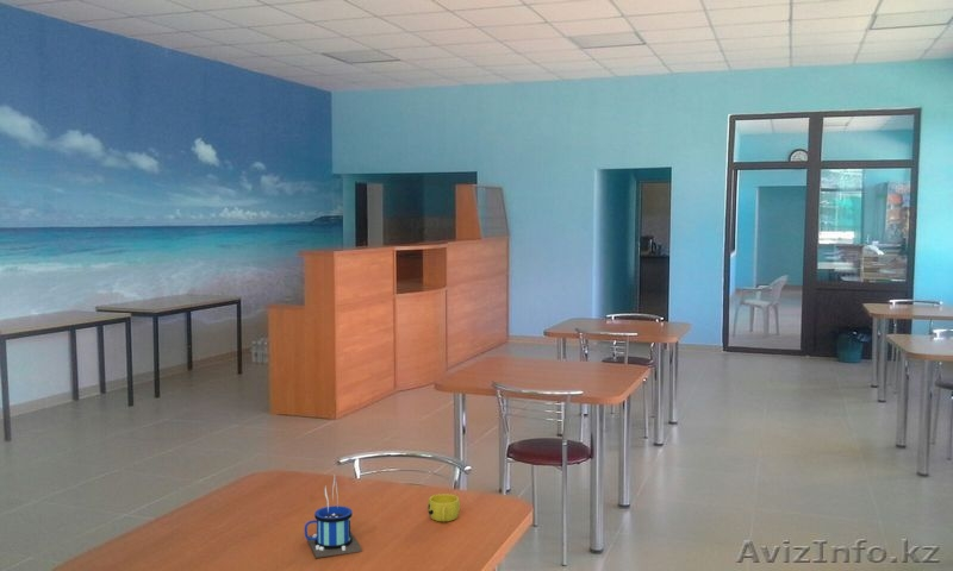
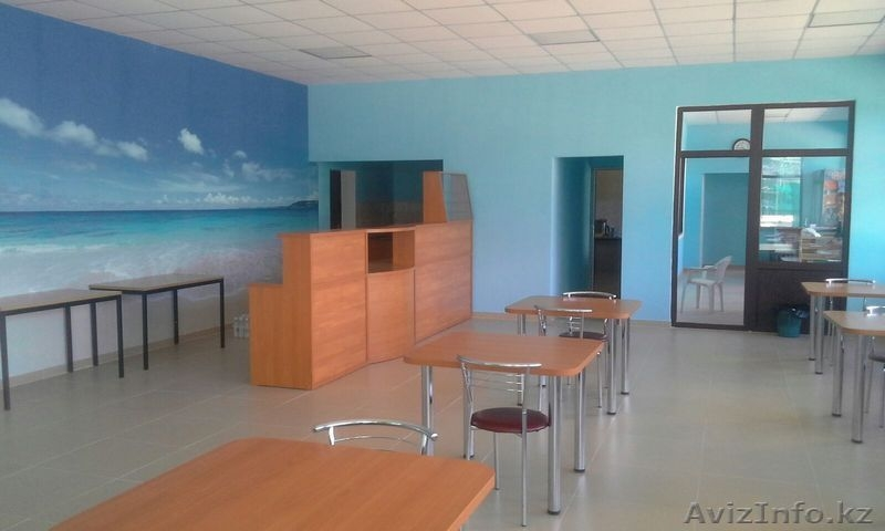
- cup [426,492,461,522]
- mug [304,473,362,559]
